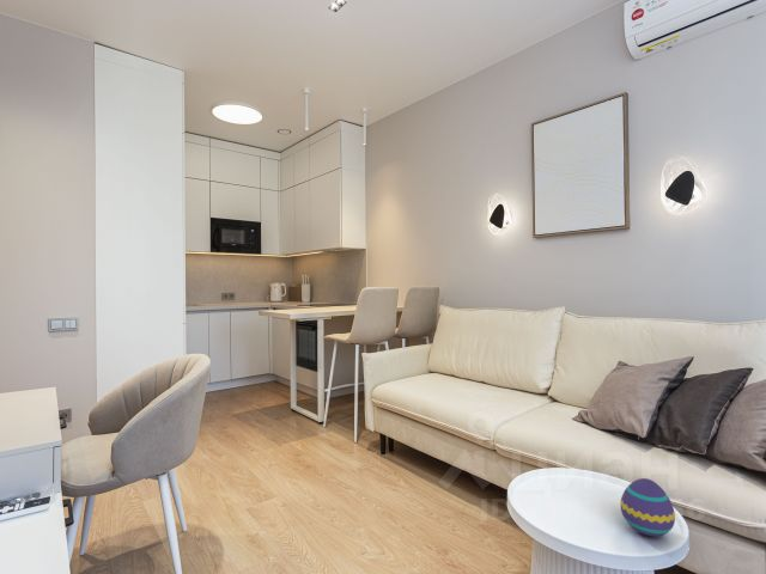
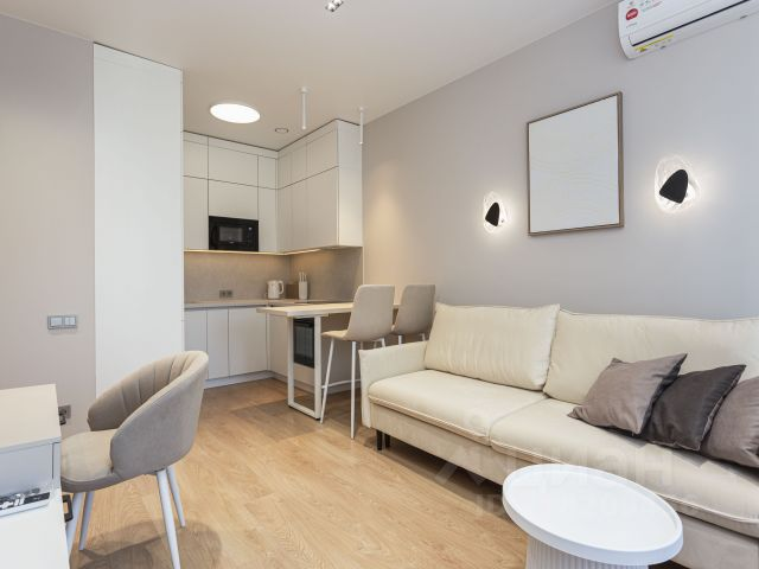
- decorative egg [619,477,676,538]
